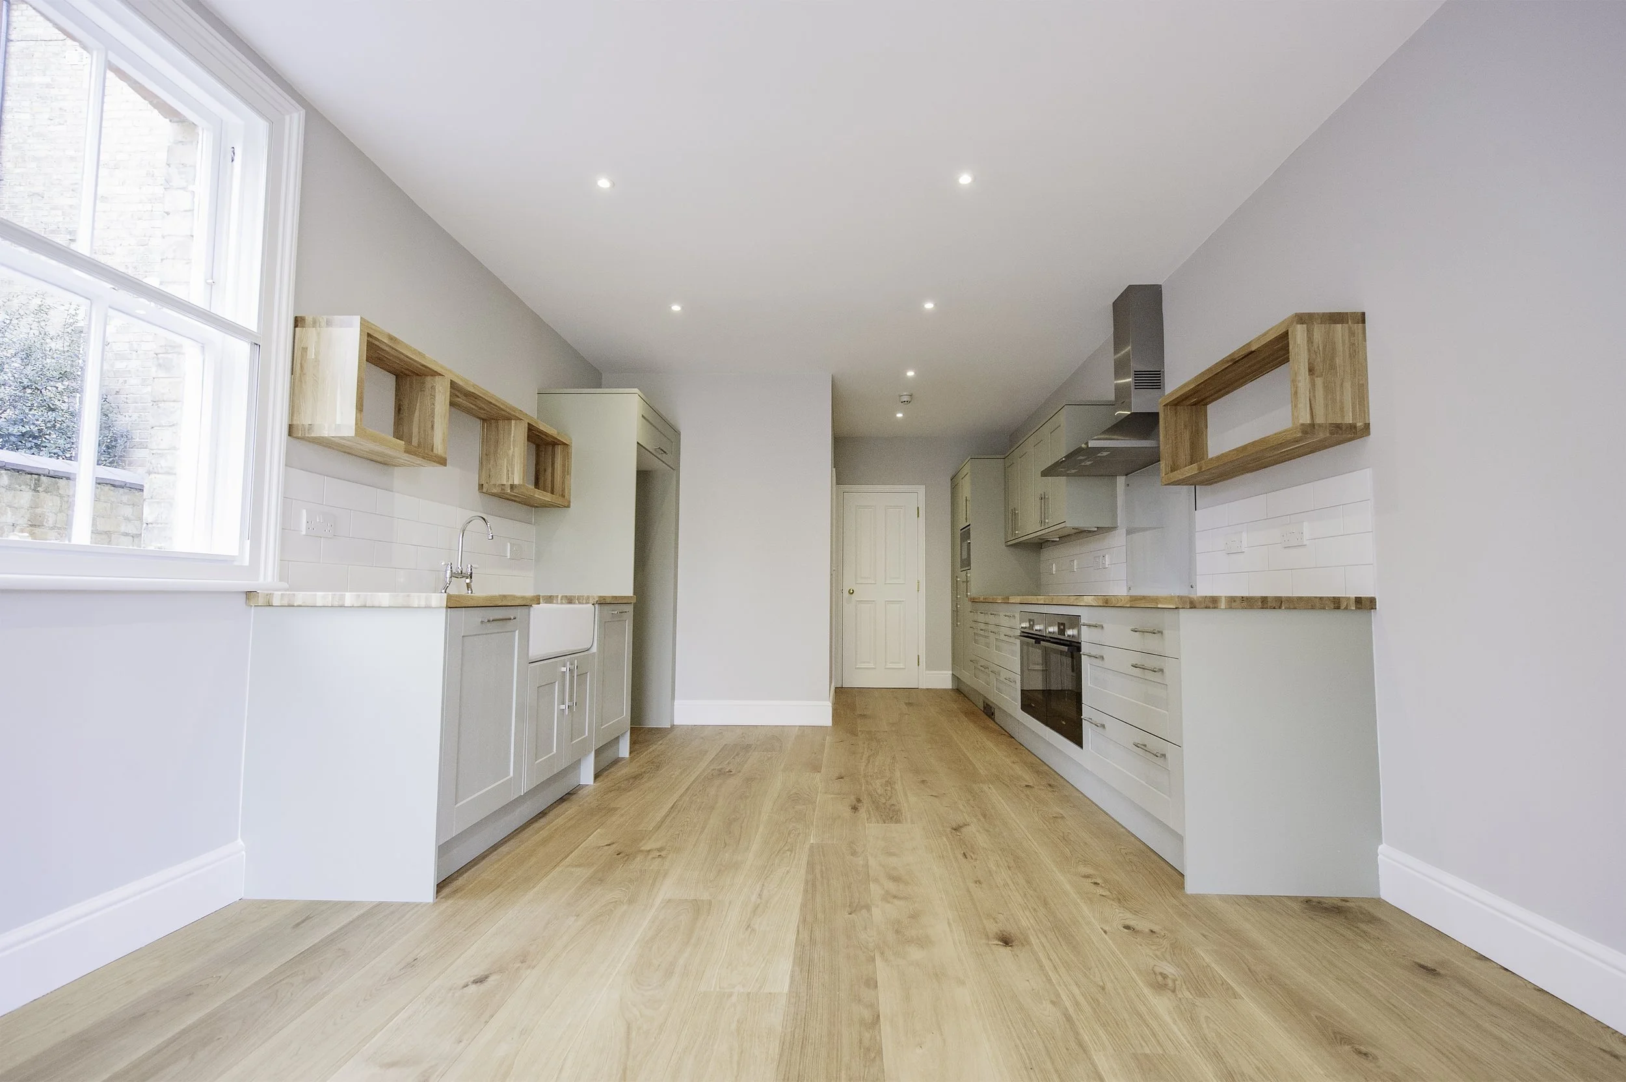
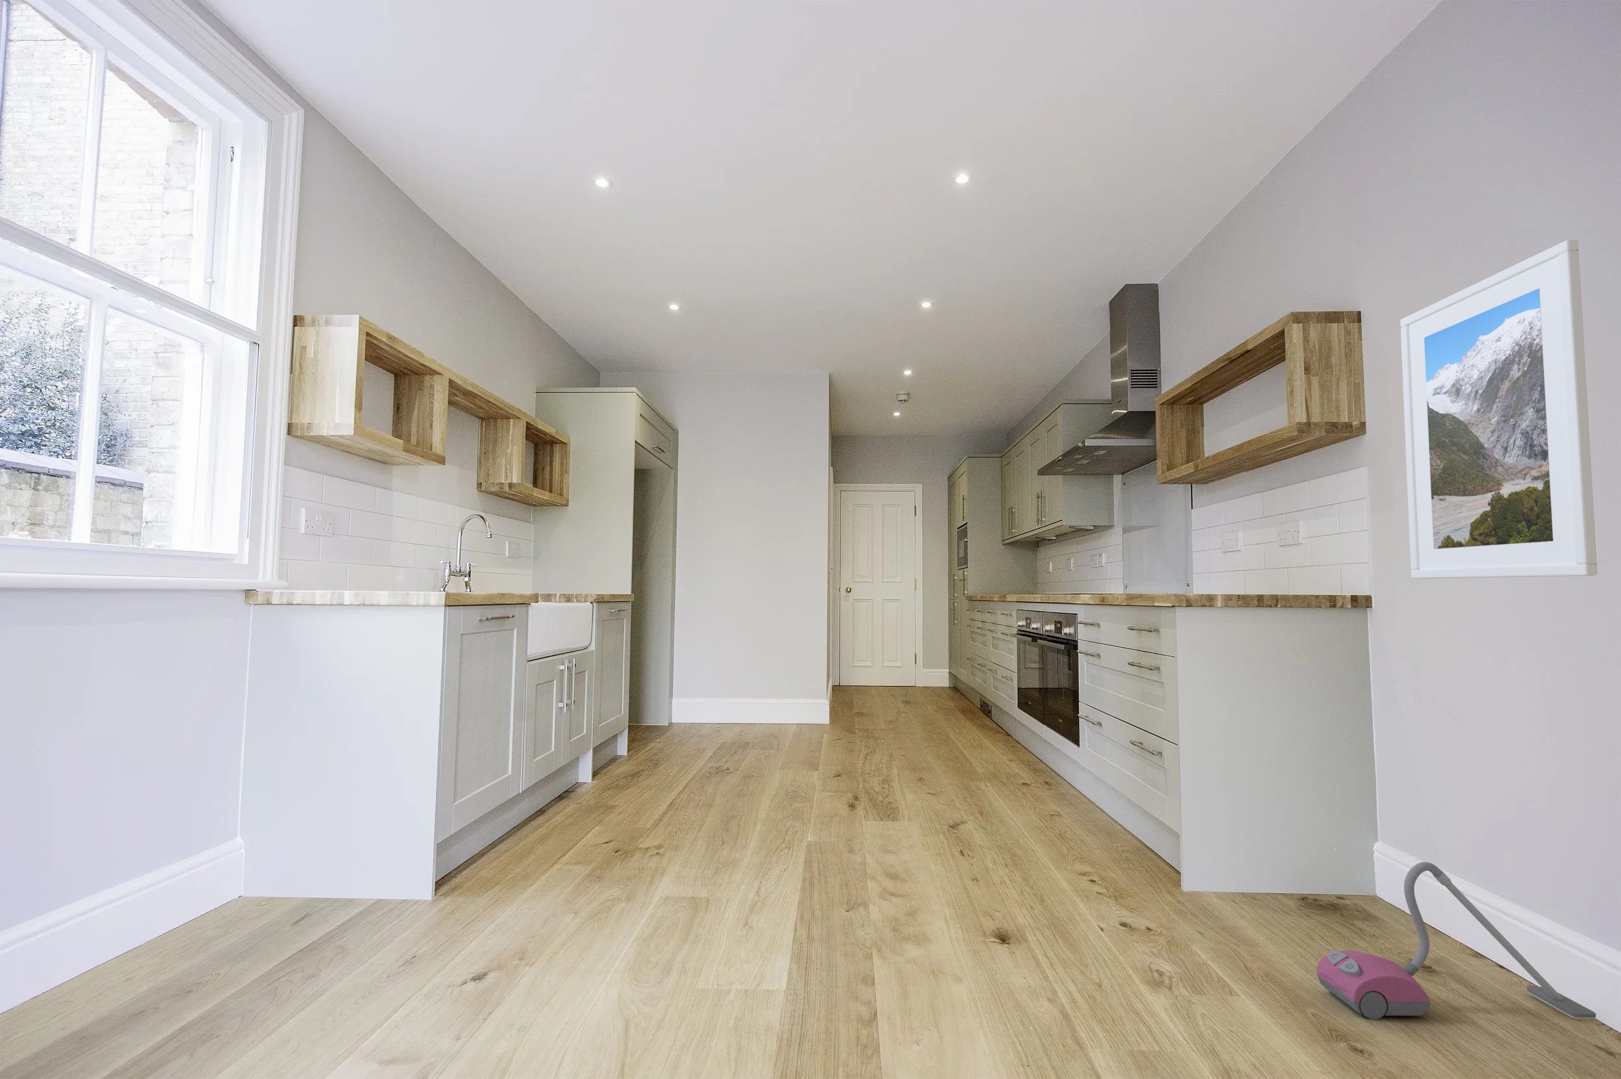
+ vacuum cleaner [1316,861,1597,1020]
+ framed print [1399,240,1598,579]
